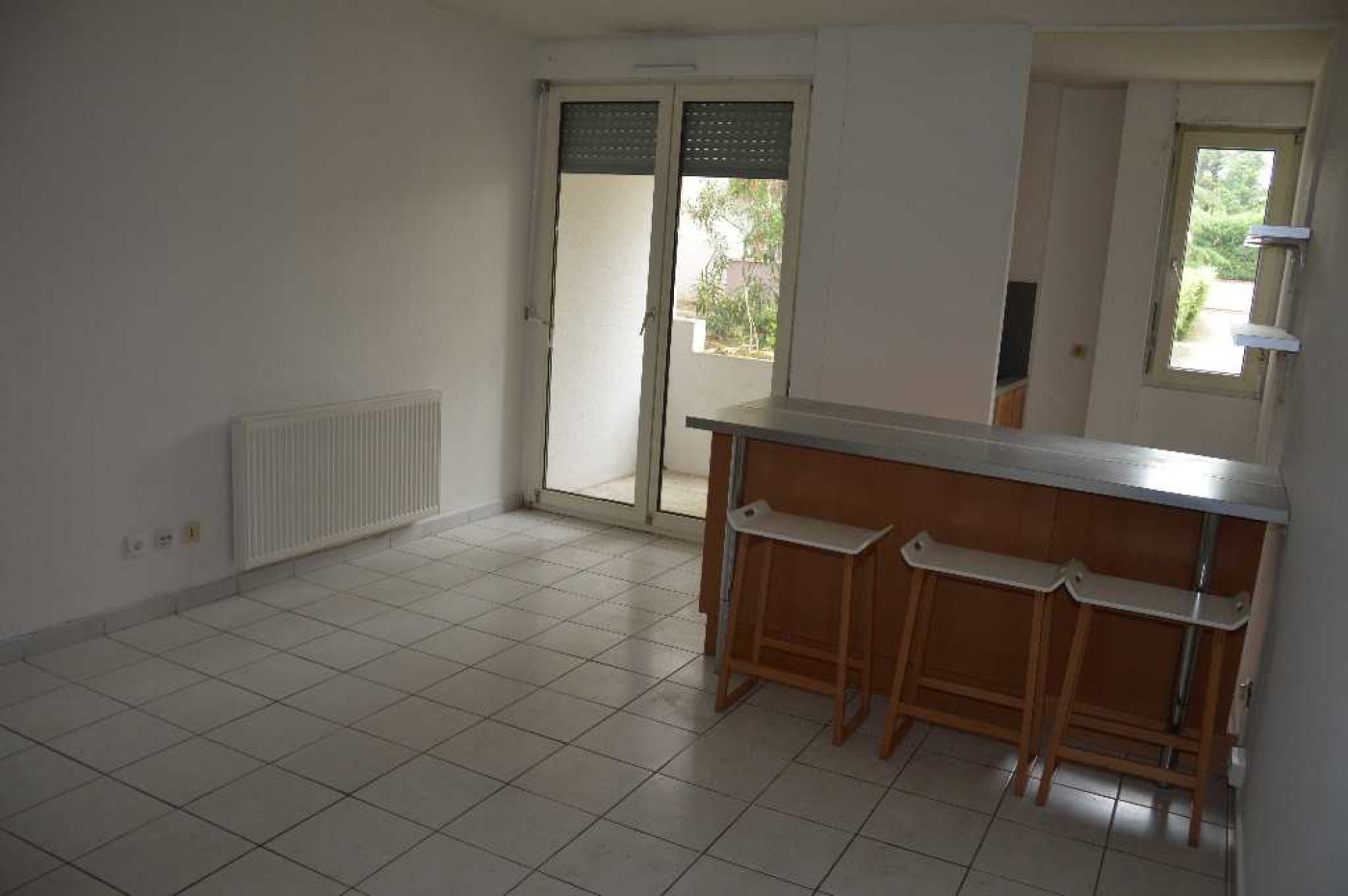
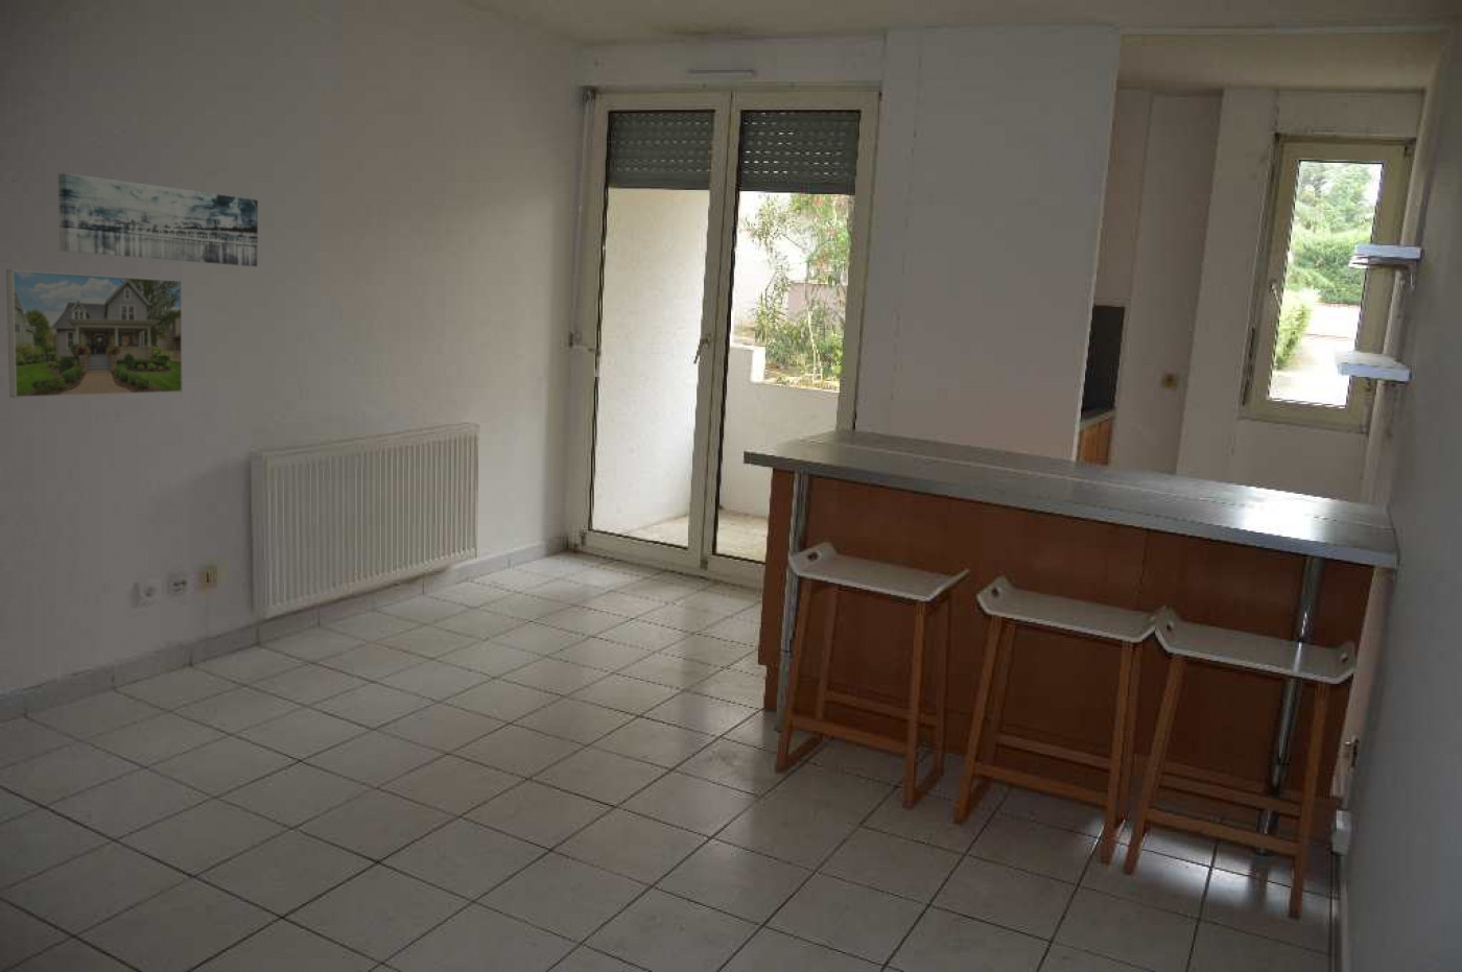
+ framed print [5,268,183,399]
+ wall art [57,172,259,267]
